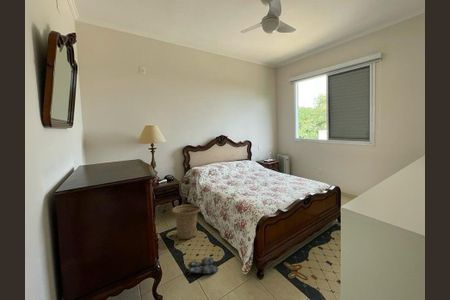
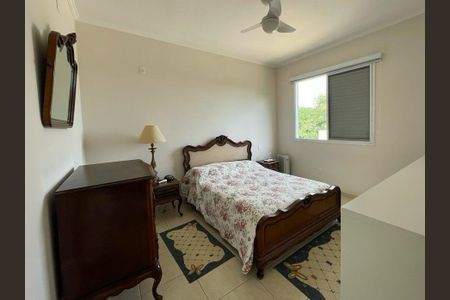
- basket [171,204,202,240]
- slippers [187,256,219,275]
